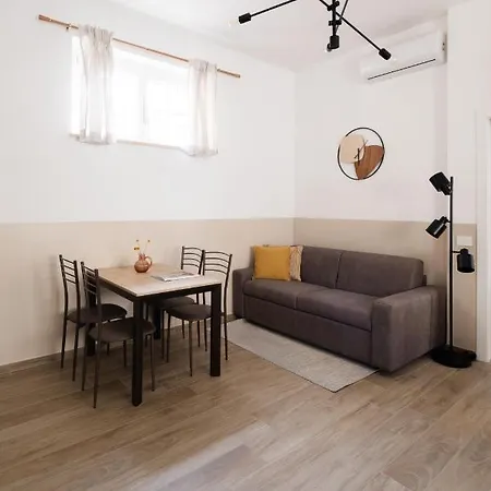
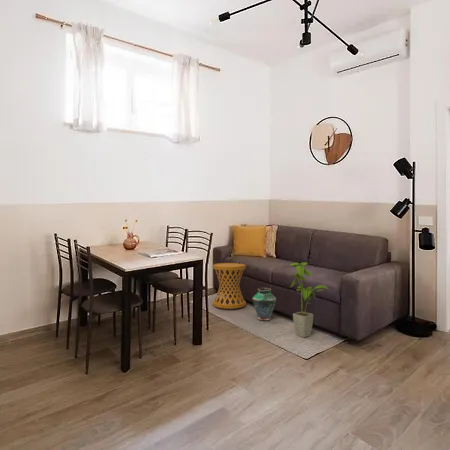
+ side table [212,262,247,310]
+ vase [251,287,277,321]
+ house plant [288,261,331,338]
